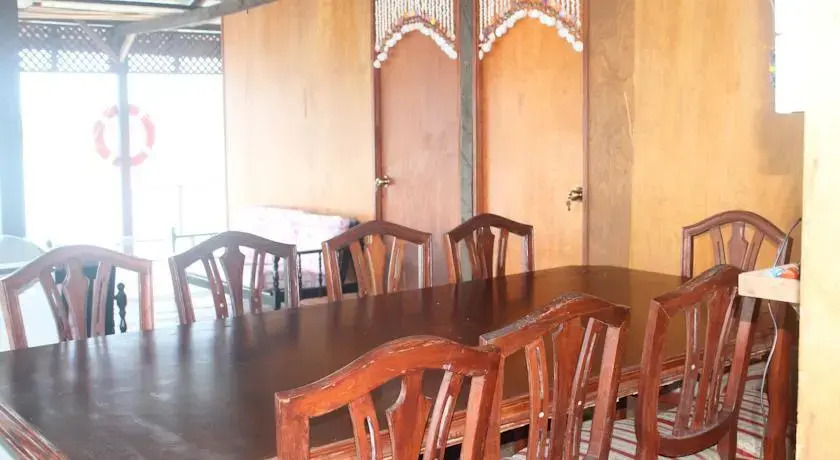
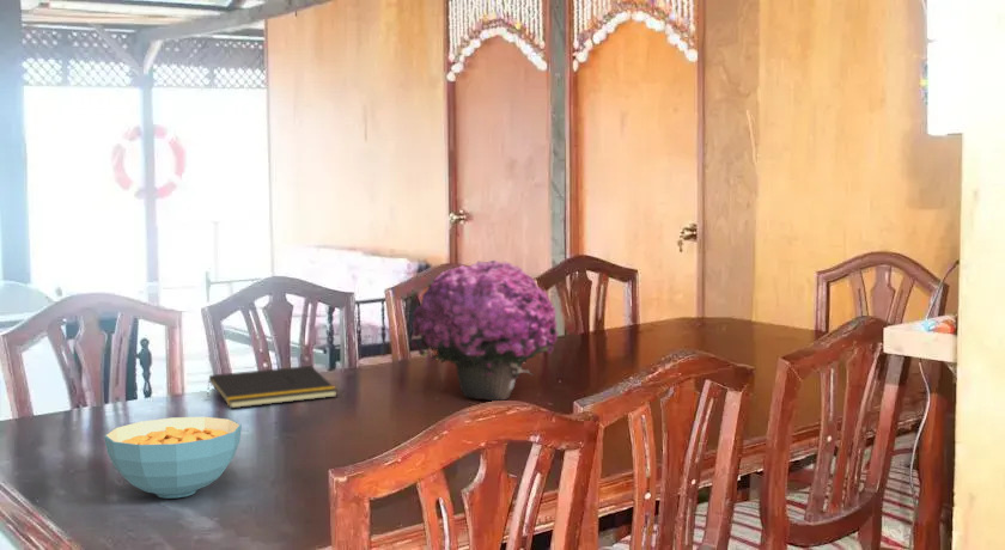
+ flower [410,259,560,402]
+ cereal bowl [103,416,243,500]
+ notepad [206,365,339,409]
